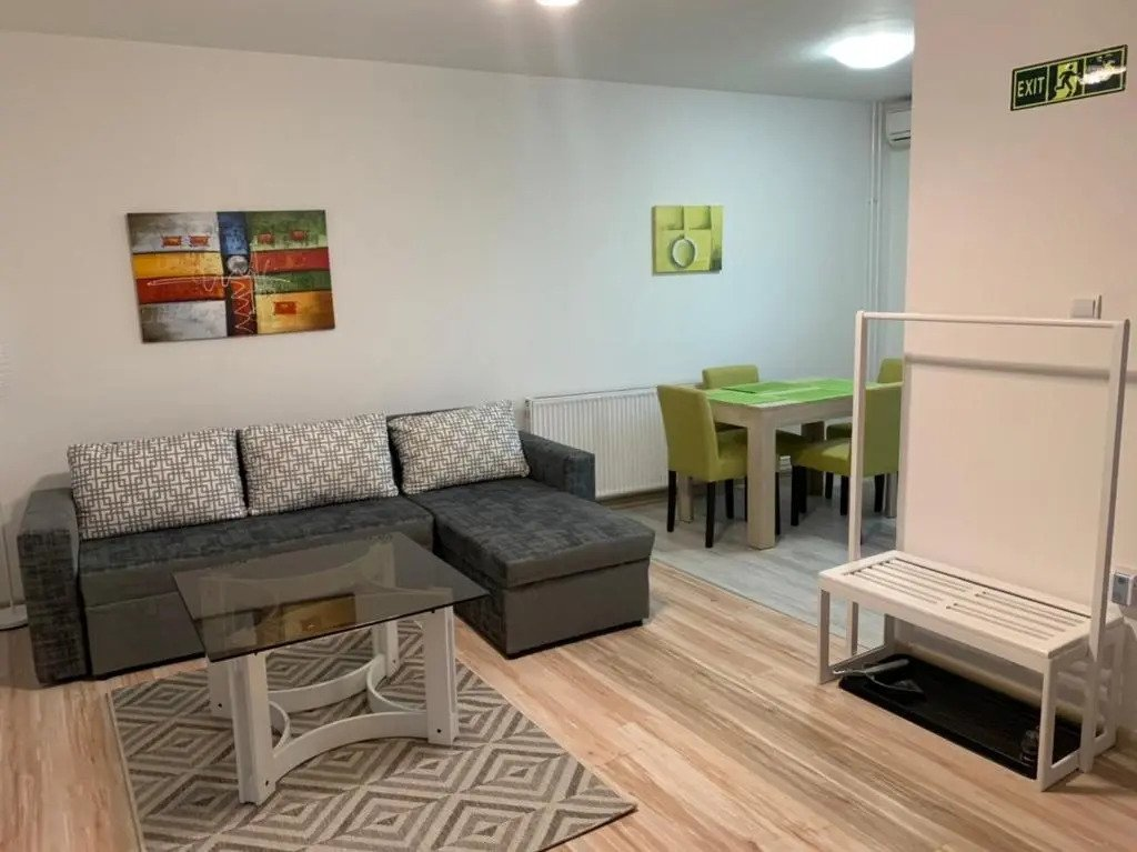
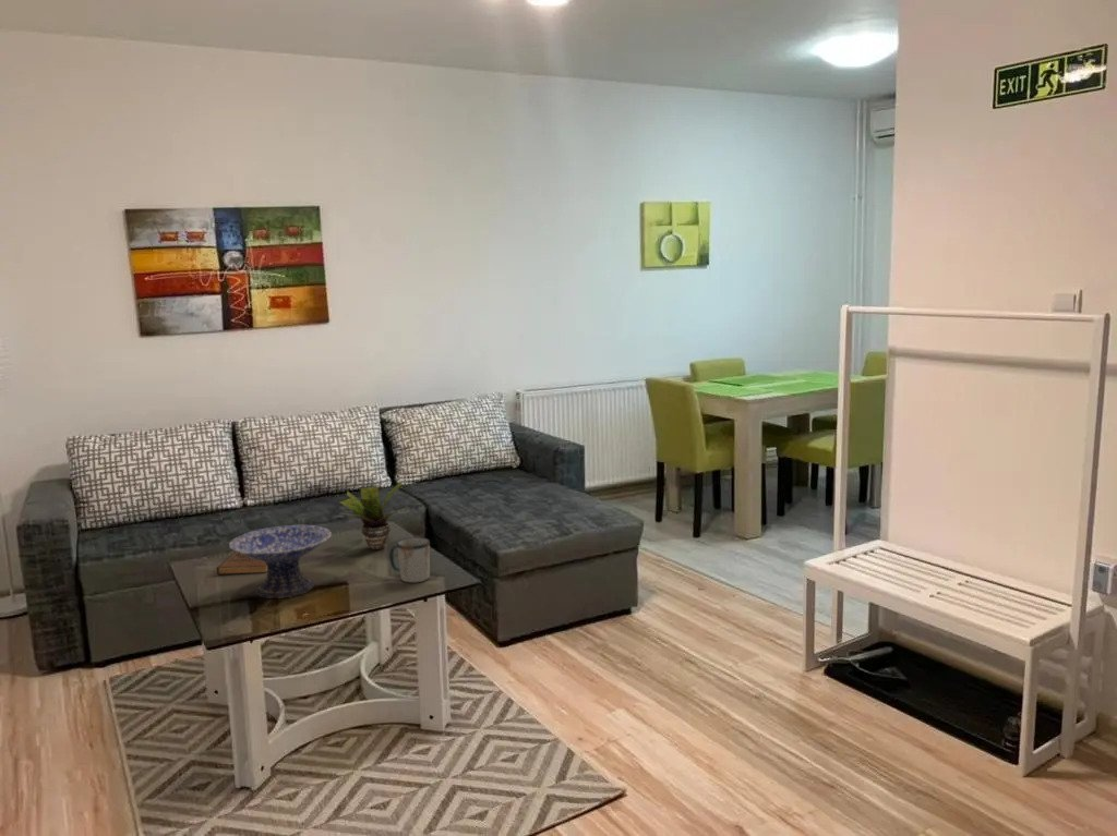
+ decorative bowl [228,524,333,599]
+ mug [388,536,431,584]
+ potted plant [337,481,407,552]
+ book [216,552,267,575]
